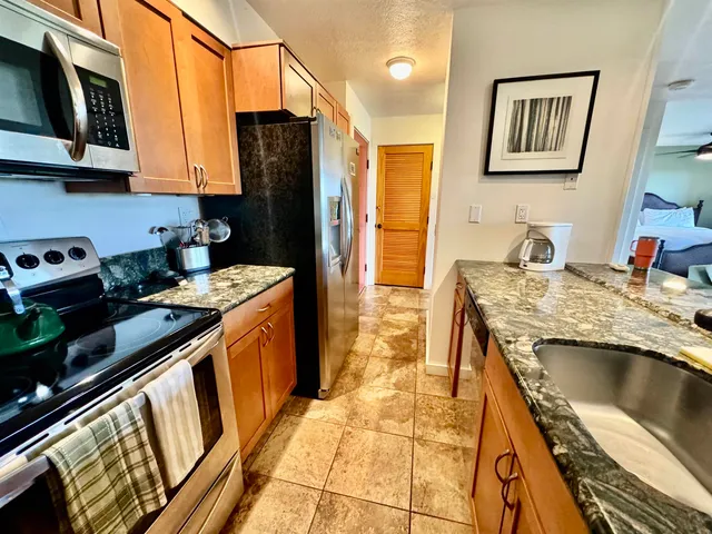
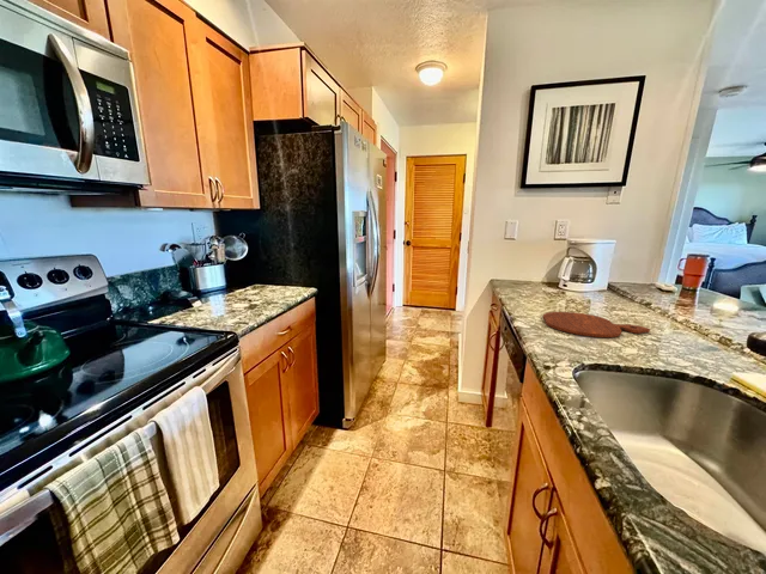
+ cutting board [542,311,651,338]
